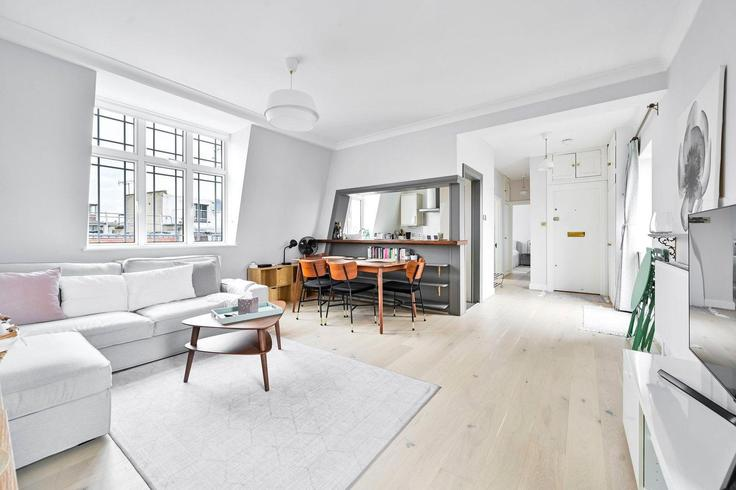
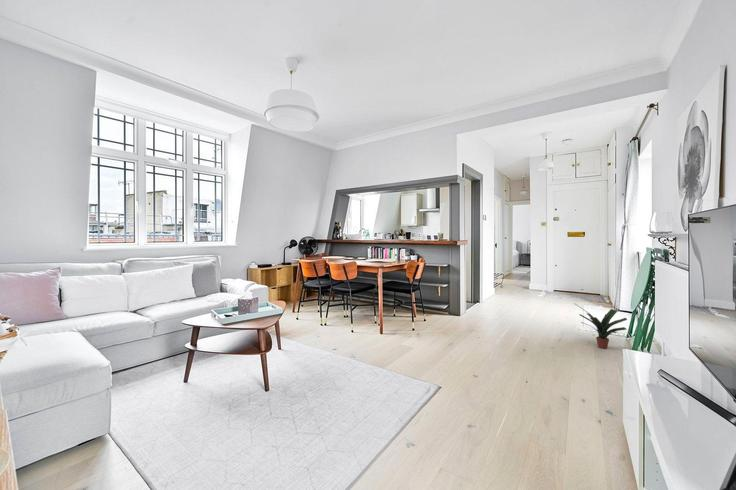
+ potted plant [573,302,628,350]
